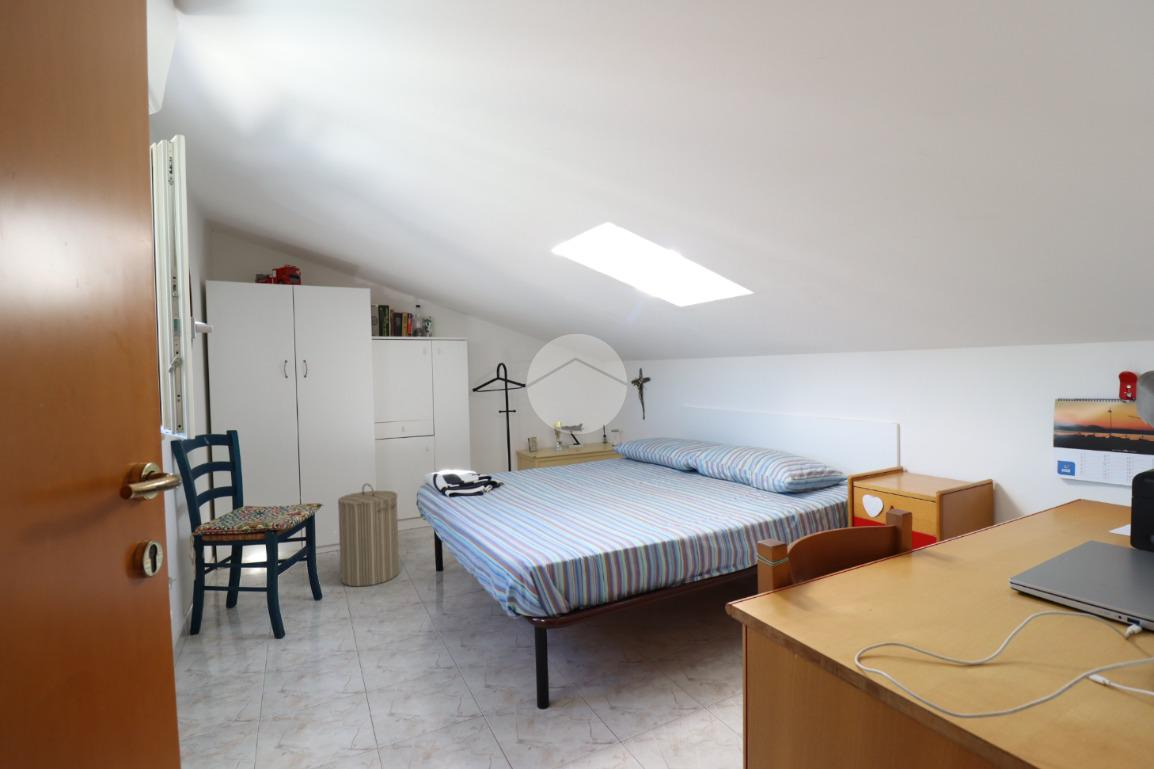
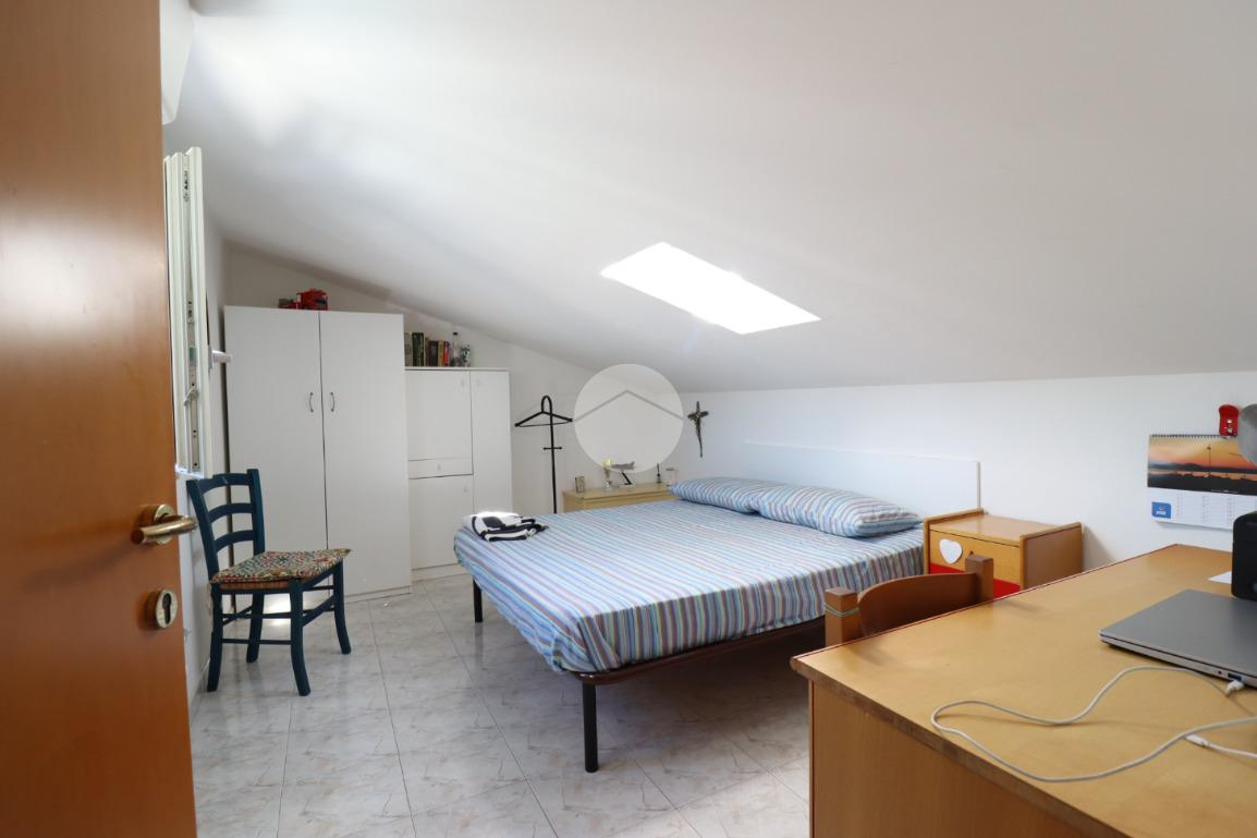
- laundry hamper [337,483,400,587]
